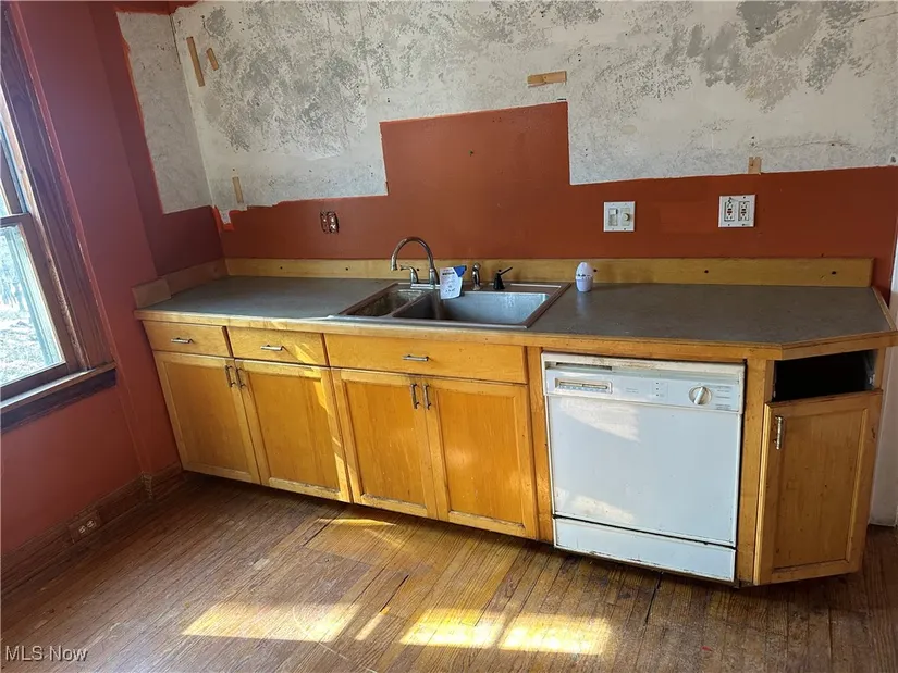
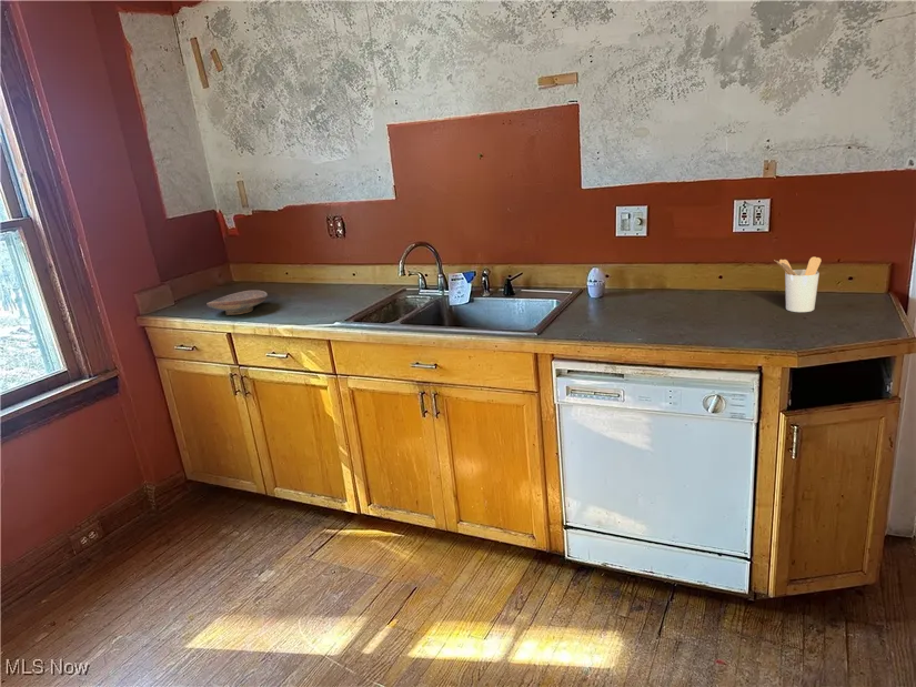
+ utensil holder [773,255,823,313]
+ decorative bowl [205,290,269,316]
